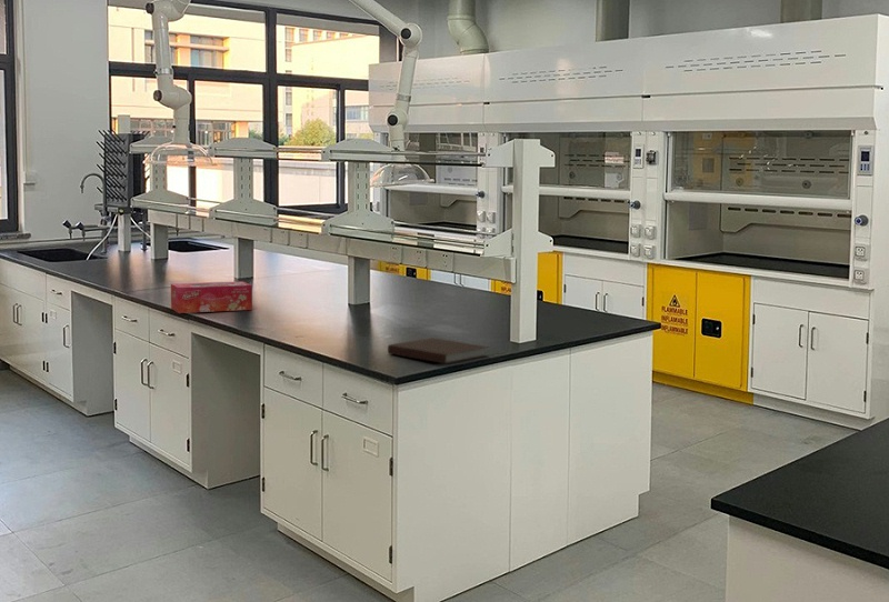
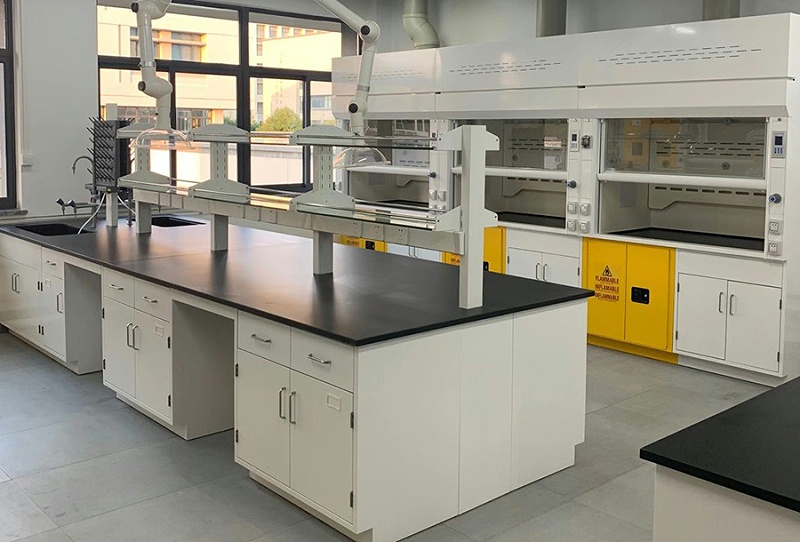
- notebook [387,337,490,365]
- tissue box [170,281,253,314]
